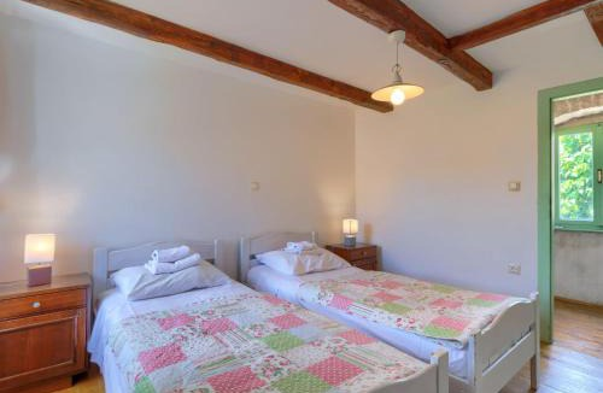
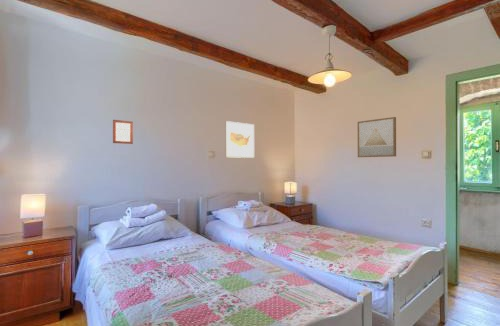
+ picture frame [112,119,134,145]
+ wall art [225,120,255,159]
+ wall art [357,116,397,158]
